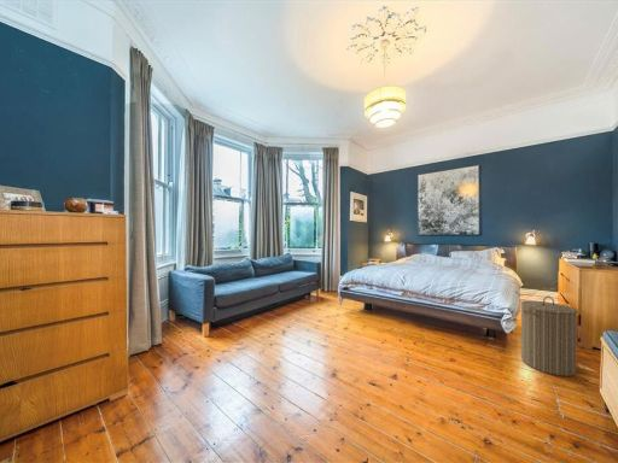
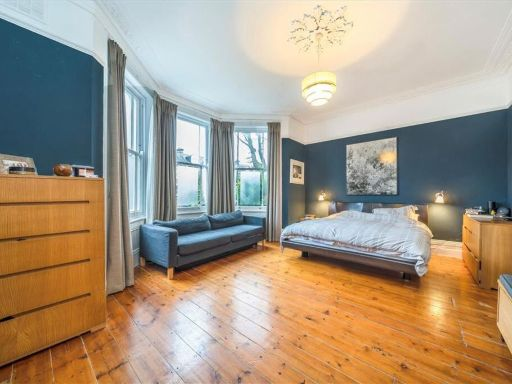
- laundry hamper [520,295,578,377]
